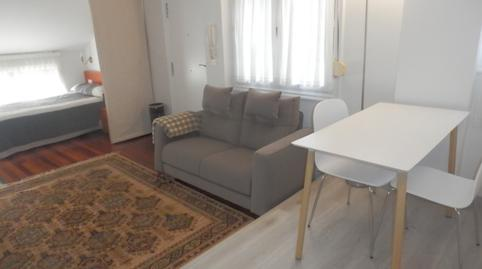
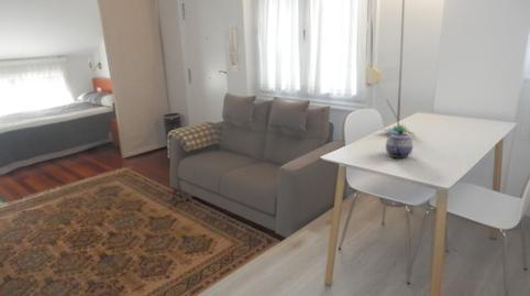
+ decorative plant [380,98,416,135]
+ teapot [385,131,415,158]
